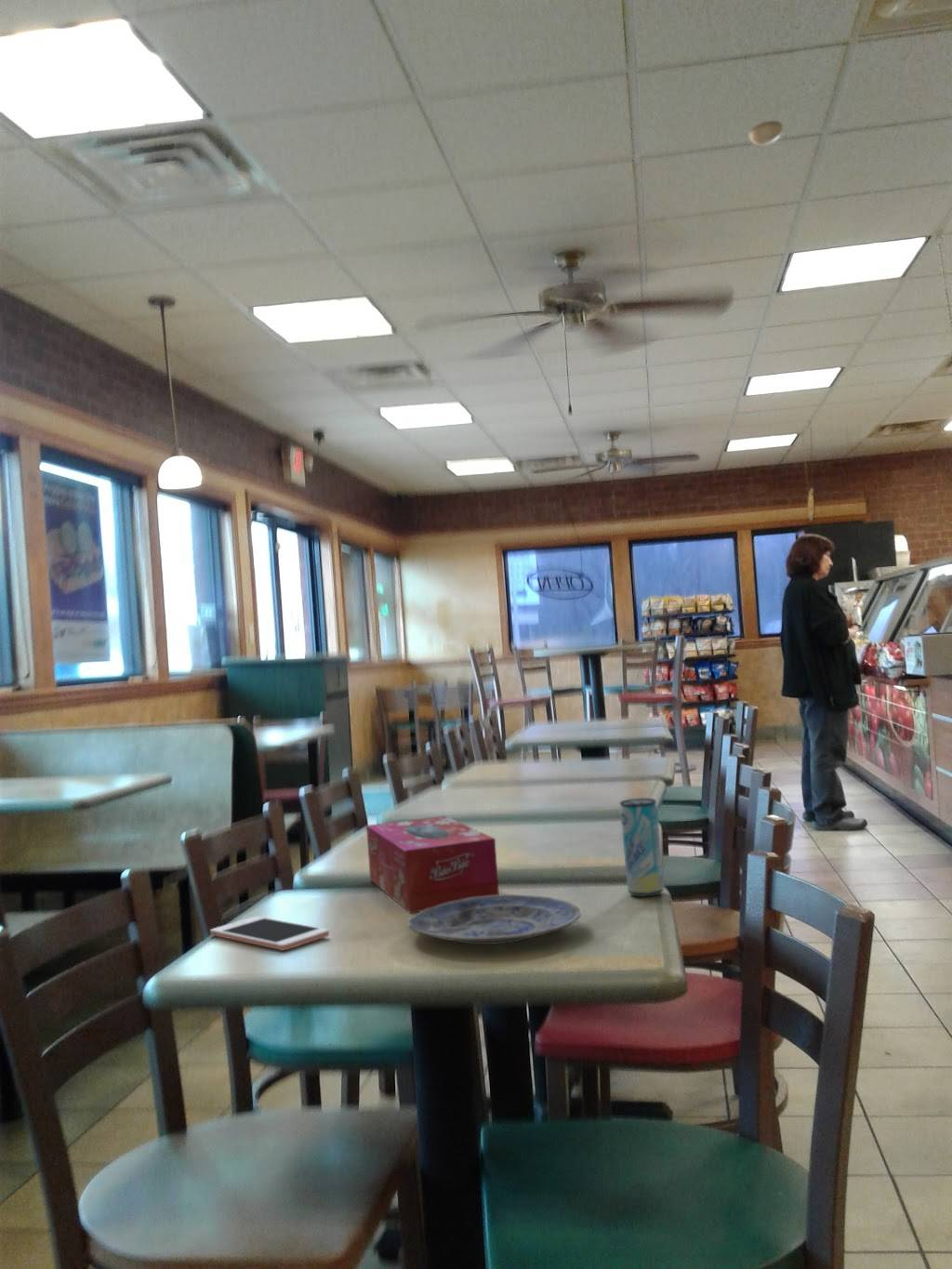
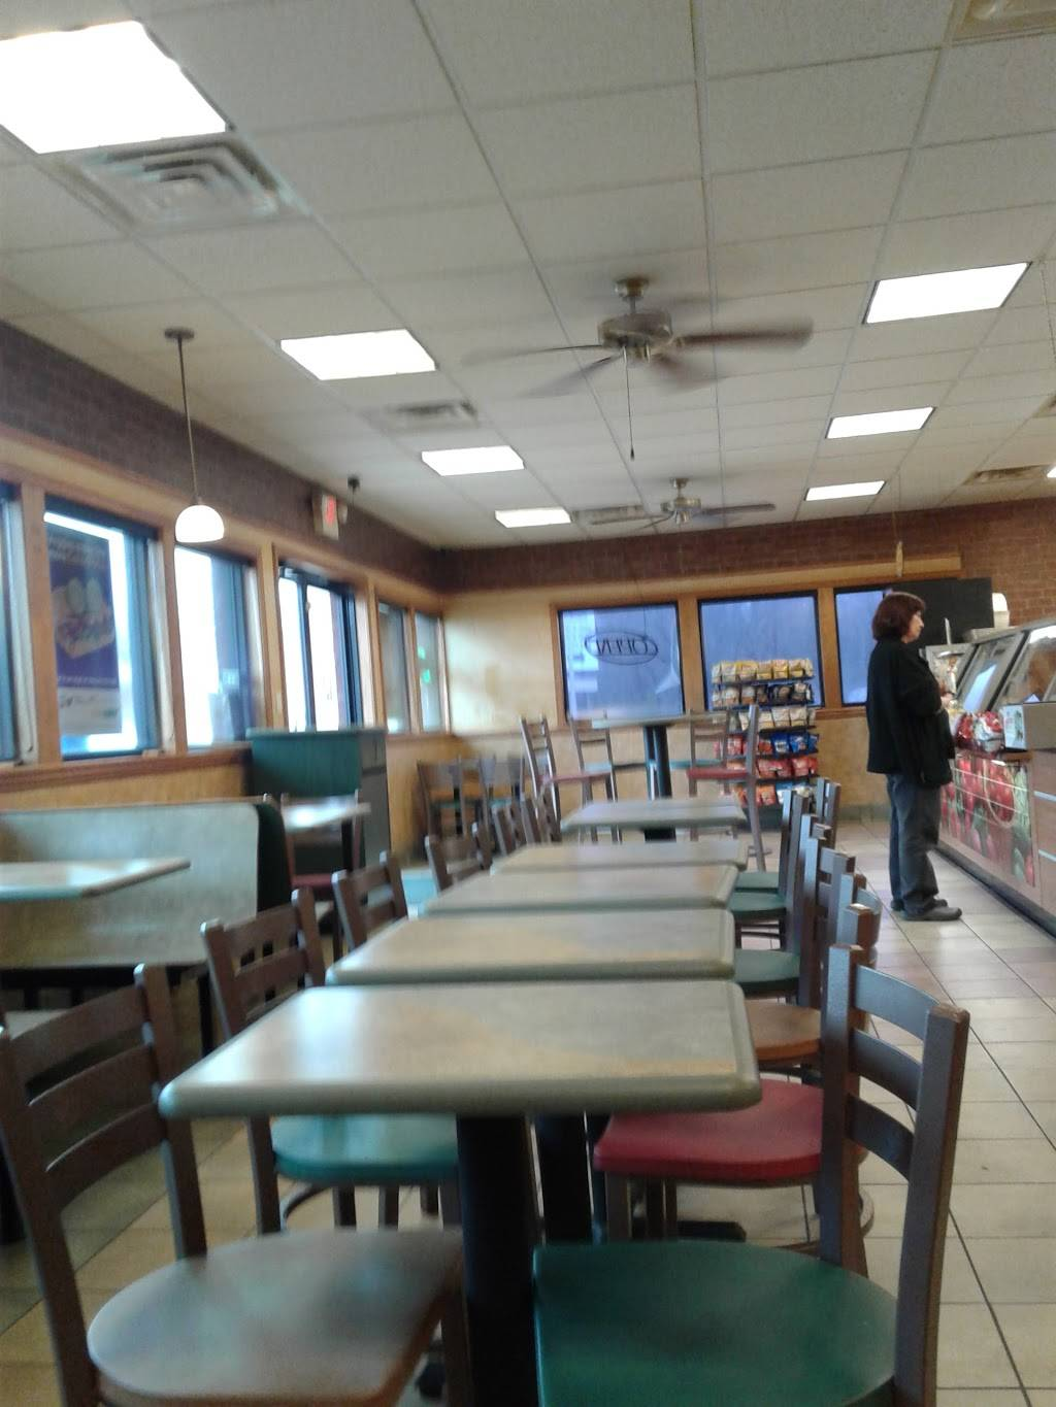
- tissue box [365,815,500,914]
- beverage can [619,798,665,897]
- smoke detector [747,120,784,146]
- plate [406,893,582,945]
- cell phone [209,916,330,951]
